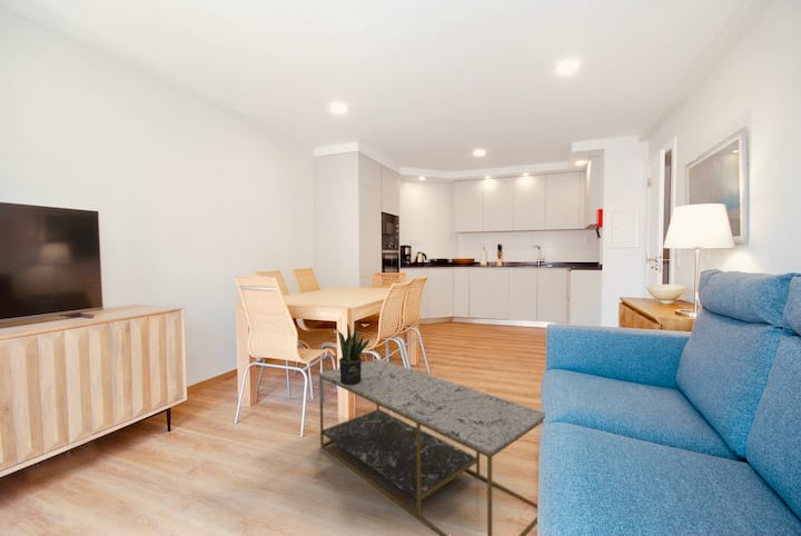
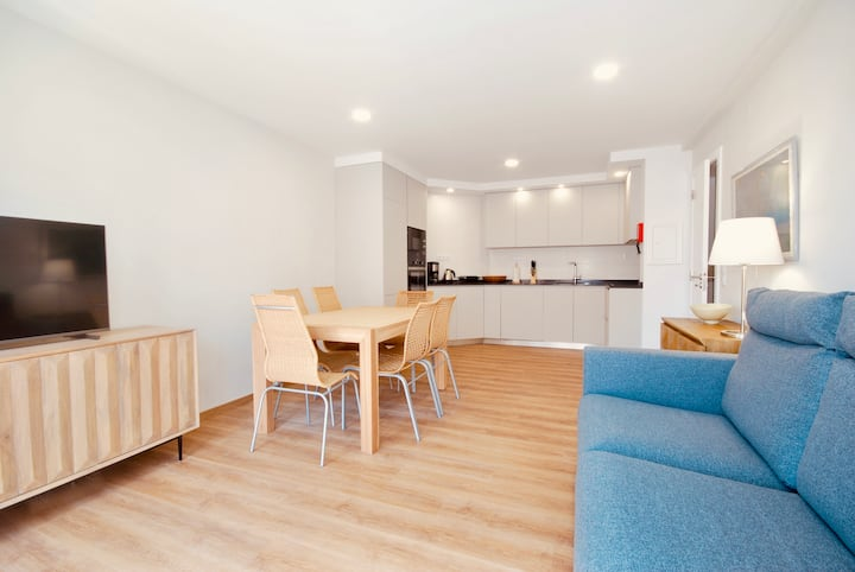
- potted plant [336,322,370,385]
- coffee table [318,358,546,536]
